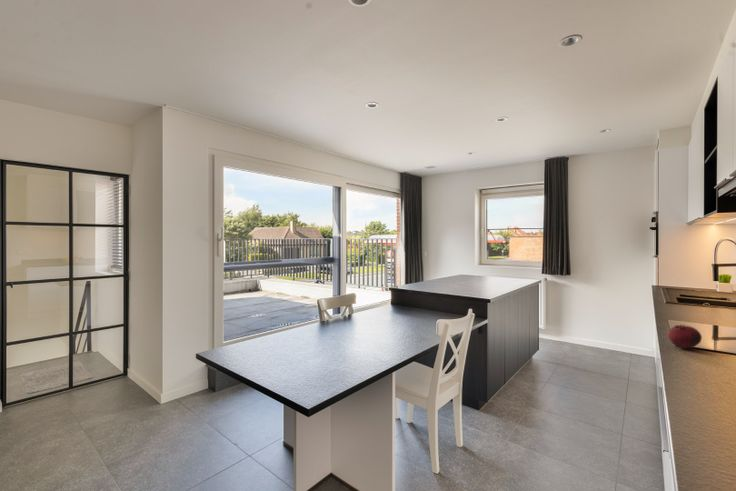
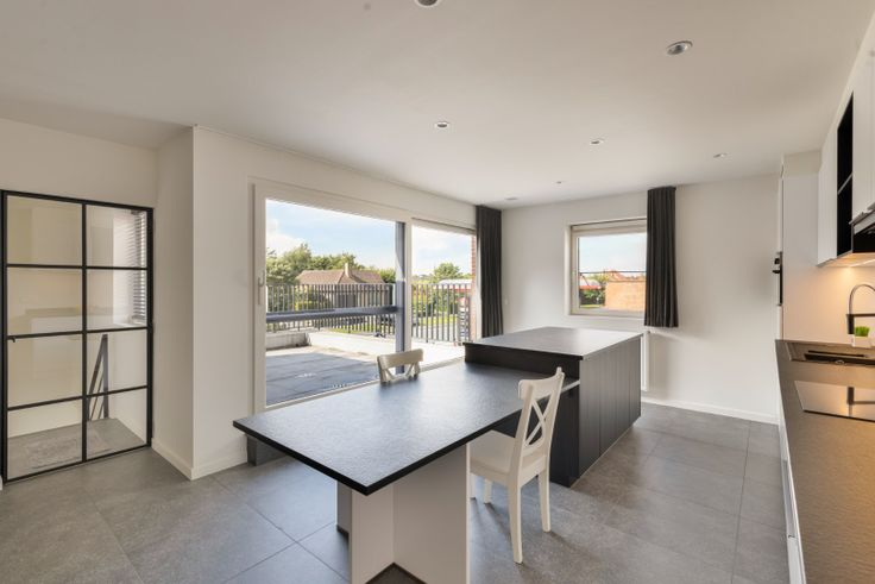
- fruit [667,324,703,350]
